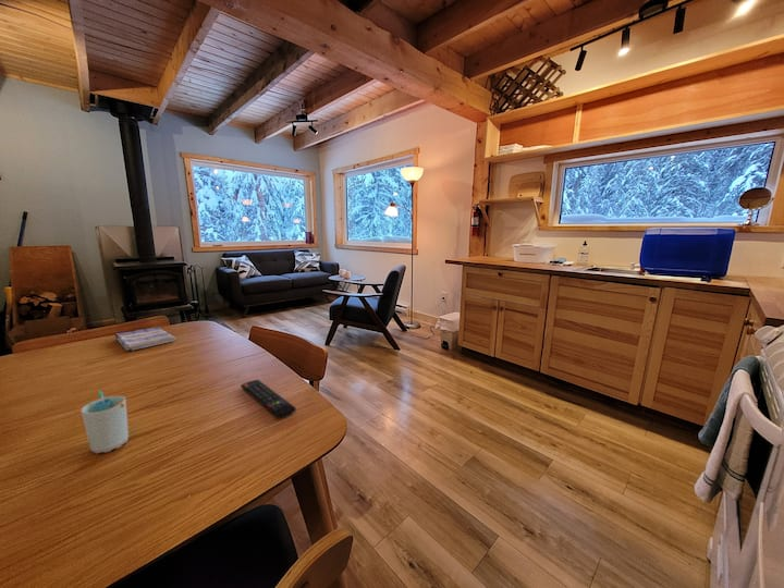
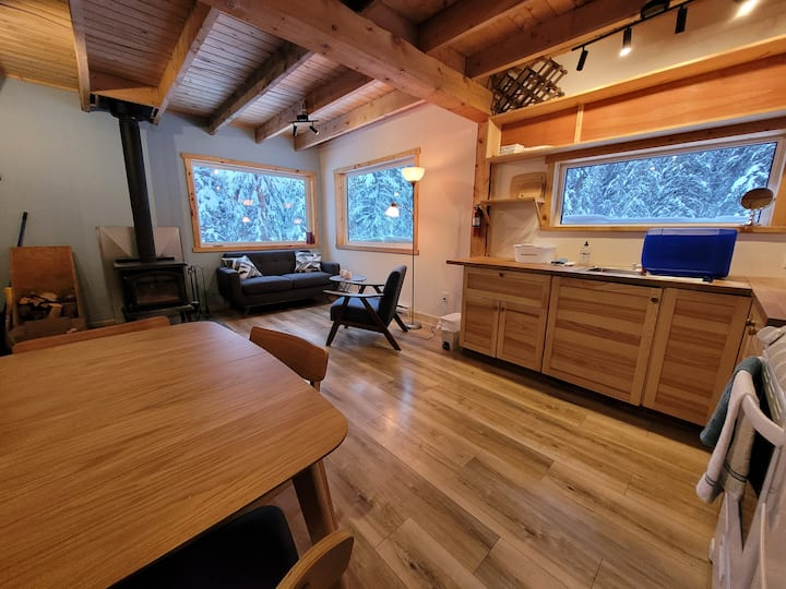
- cup [81,390,130,454]
- remote control [240,379,297,419]
- dish towel [114,327,176,352]
